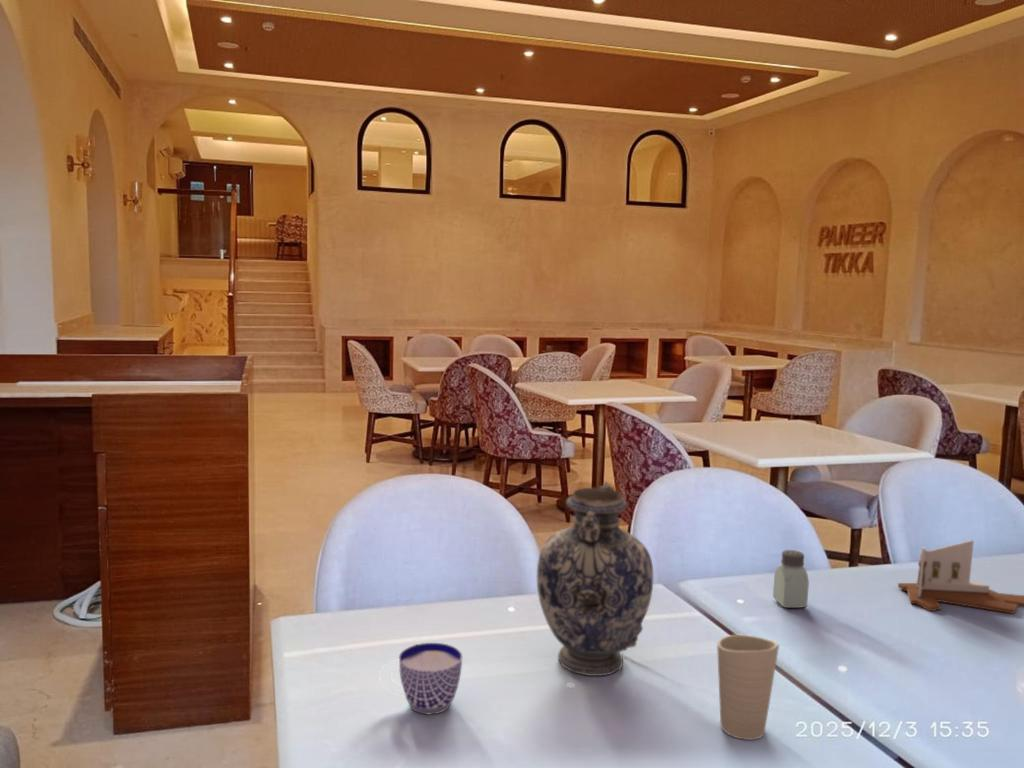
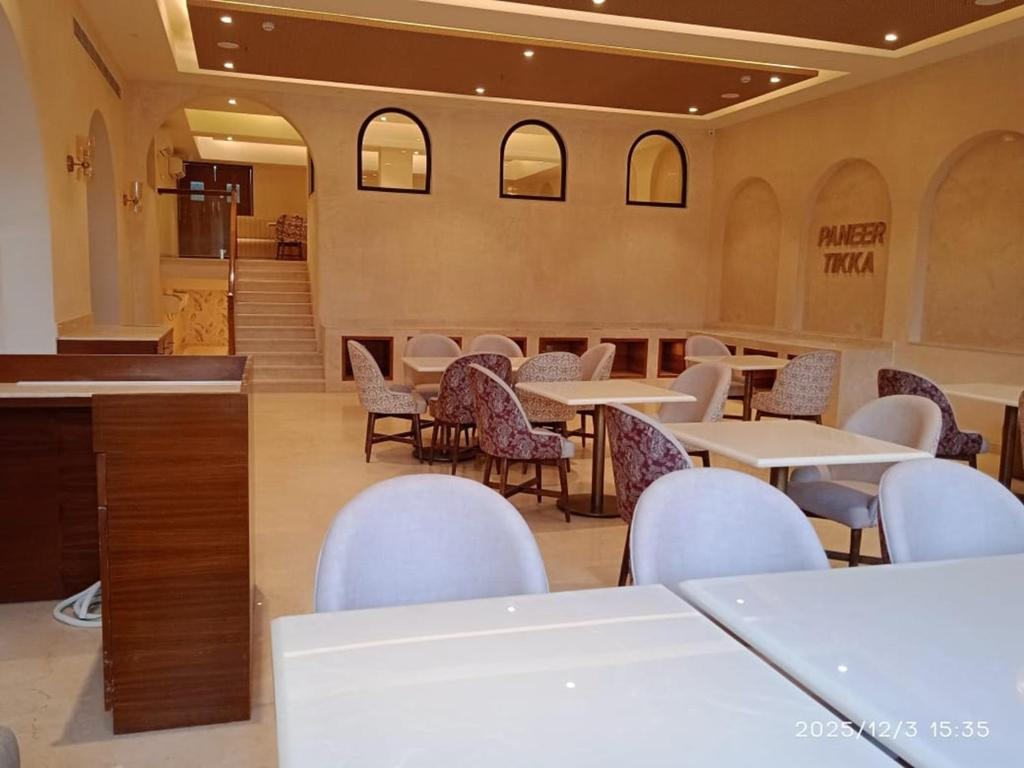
- decorative vase [536,481,654,677]
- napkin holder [897,539,1024,615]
- cup [379,642,463,715]
- cup [716,634,780,741]
- saltshaker [772,549,810,609]
